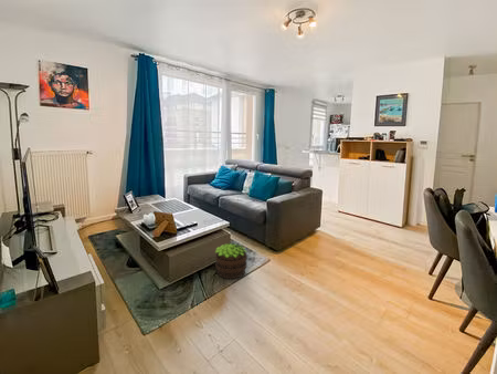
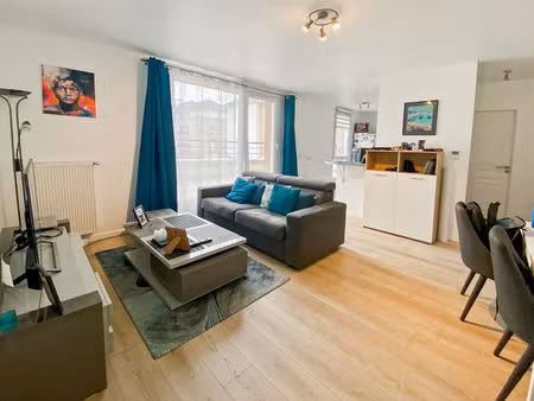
- potted plant [214,242,248,280]
